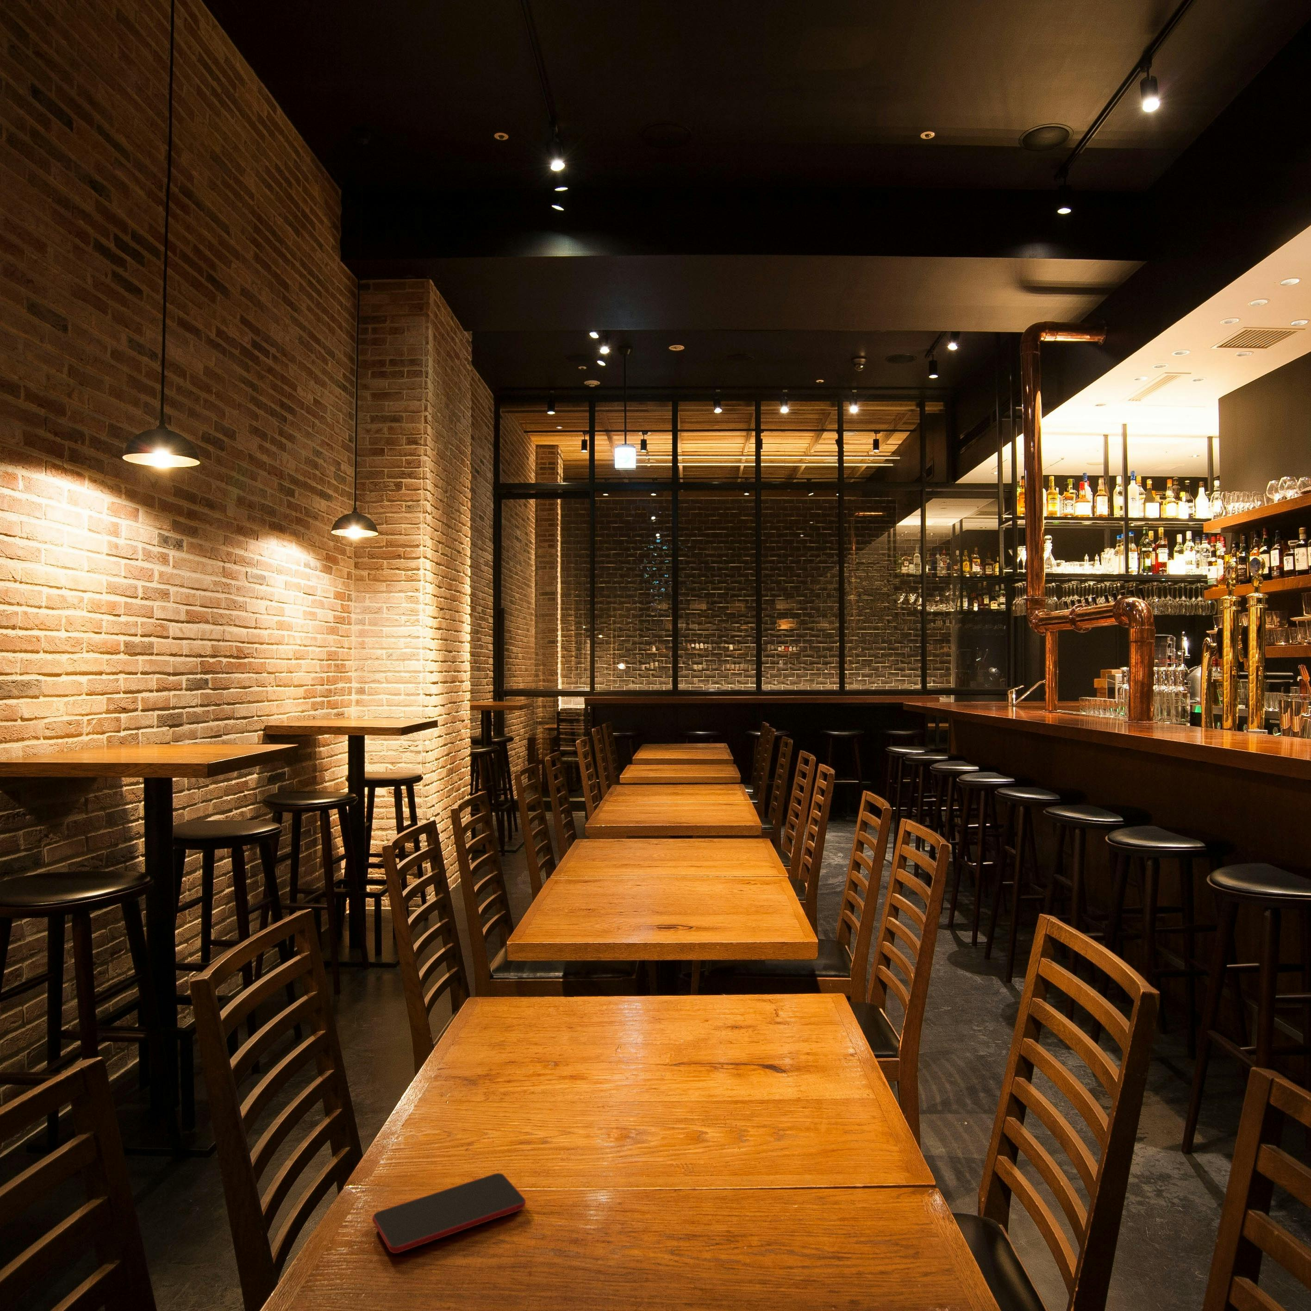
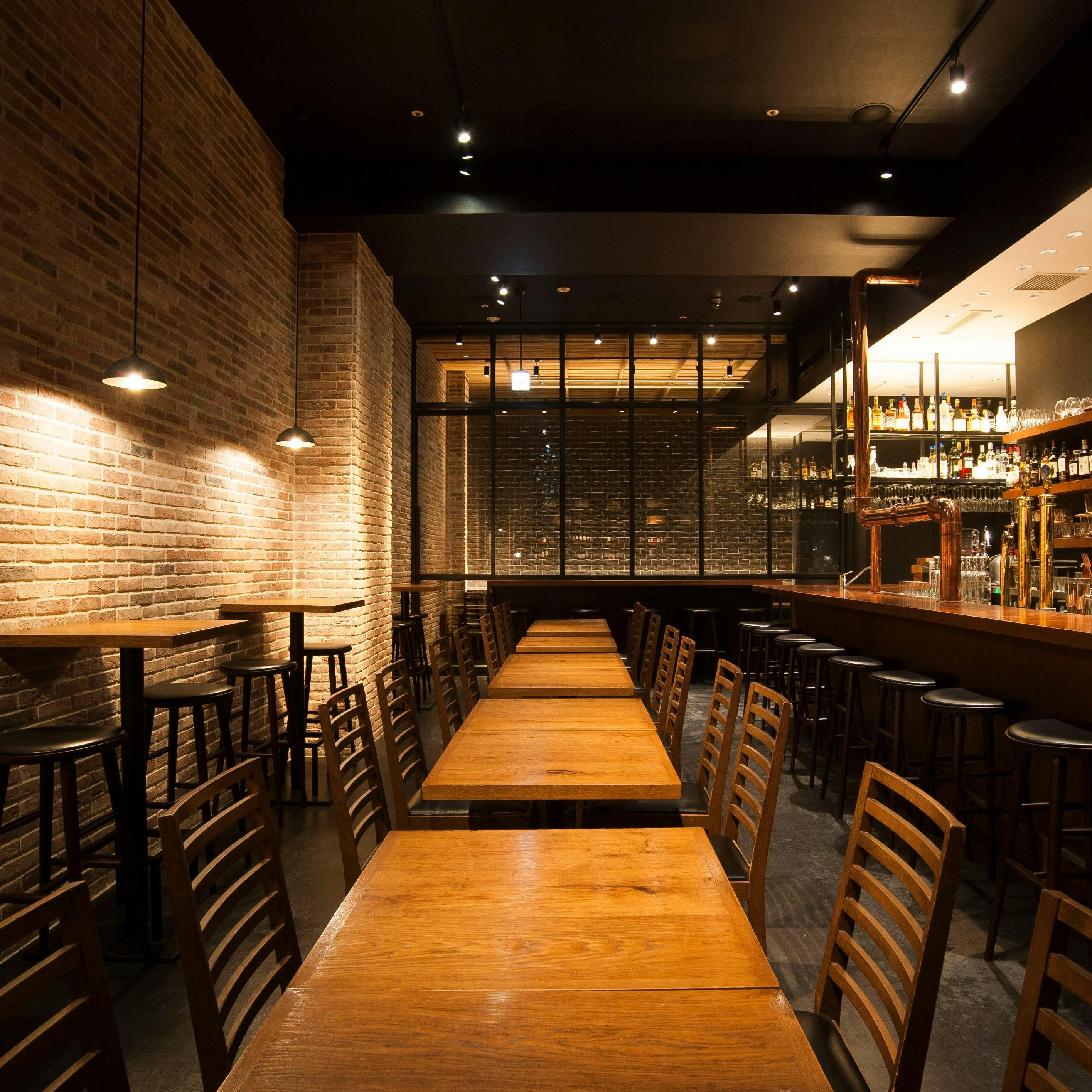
- smartphone [372,1173,526,1253]
